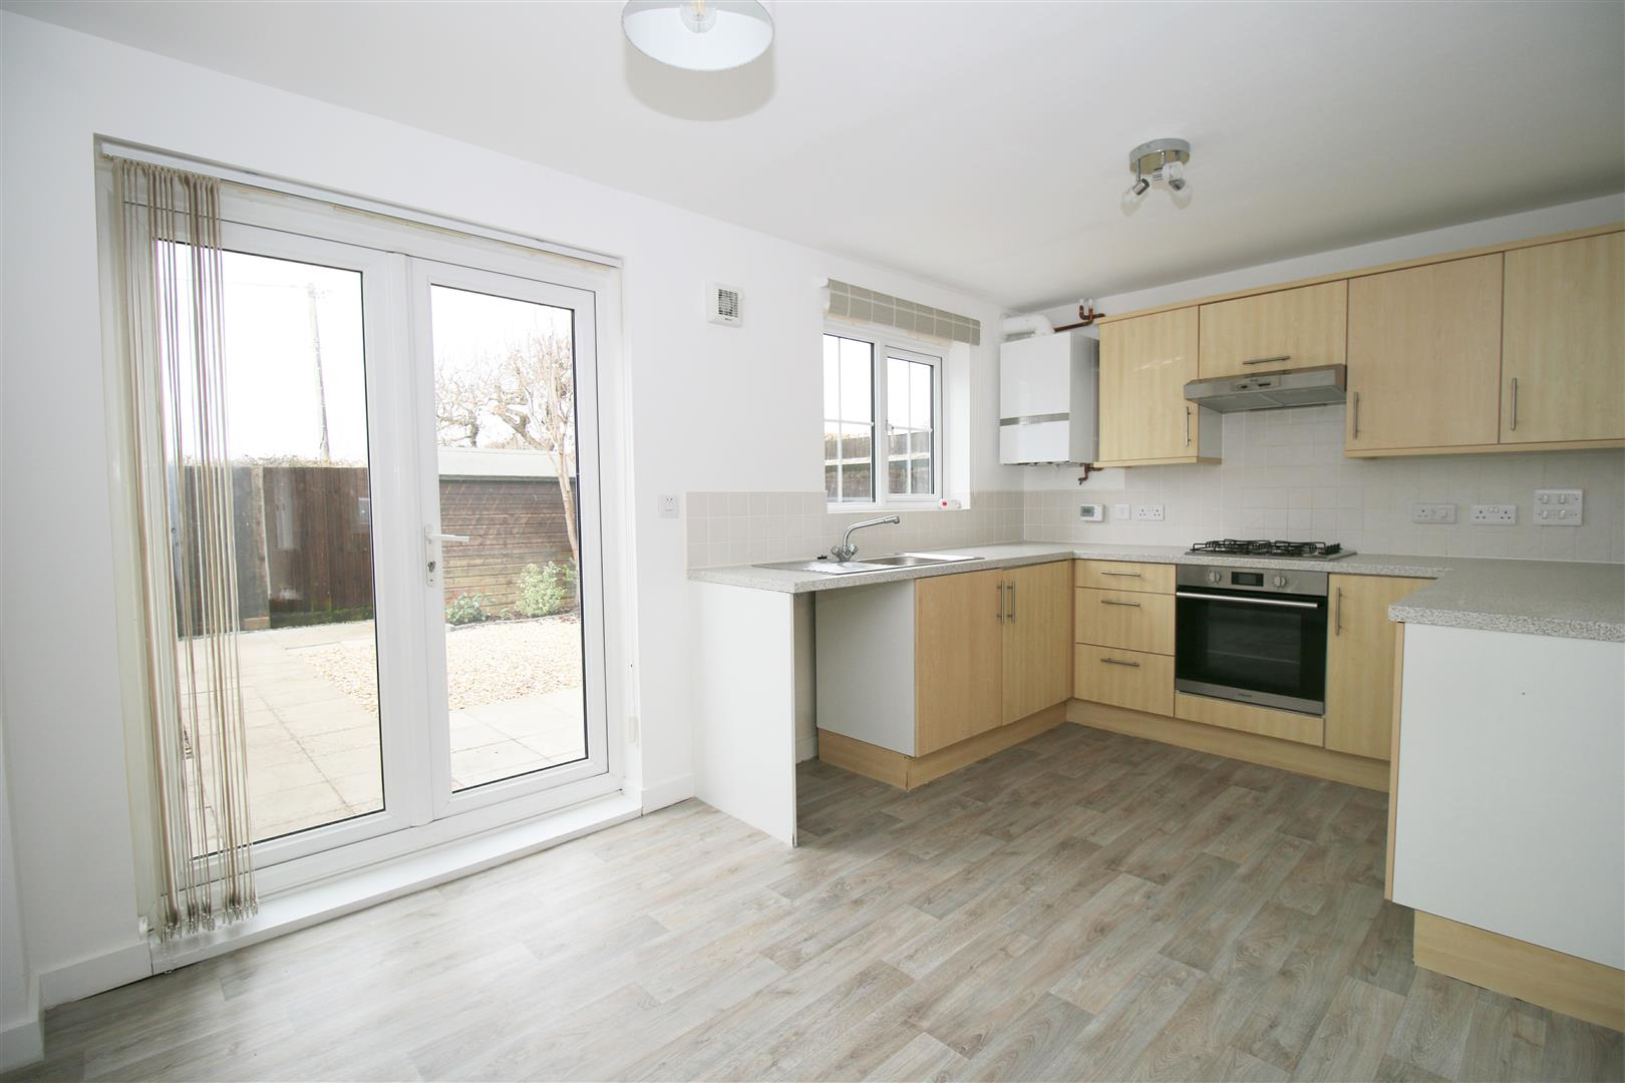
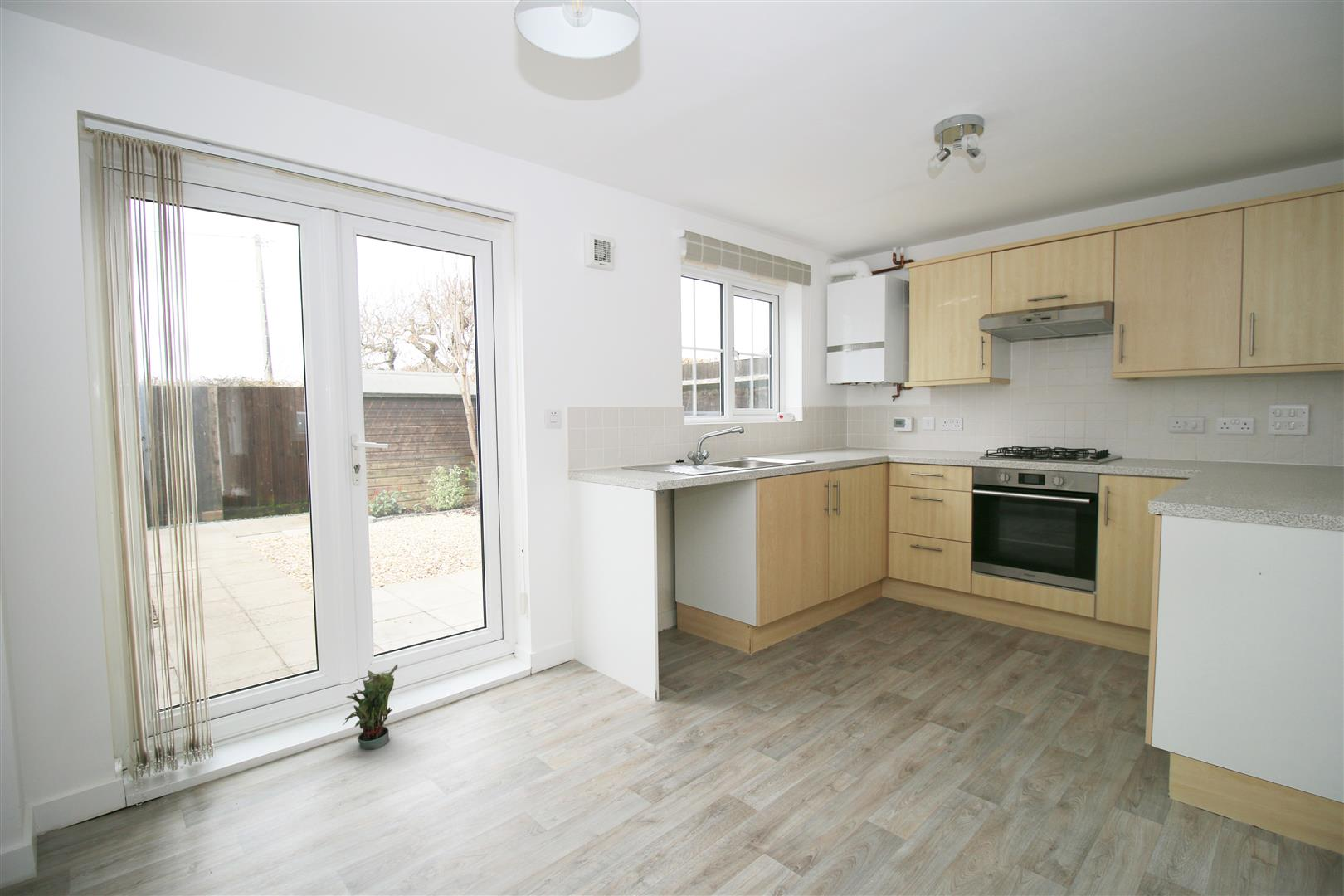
+ potted plant [342,664,398,750]
